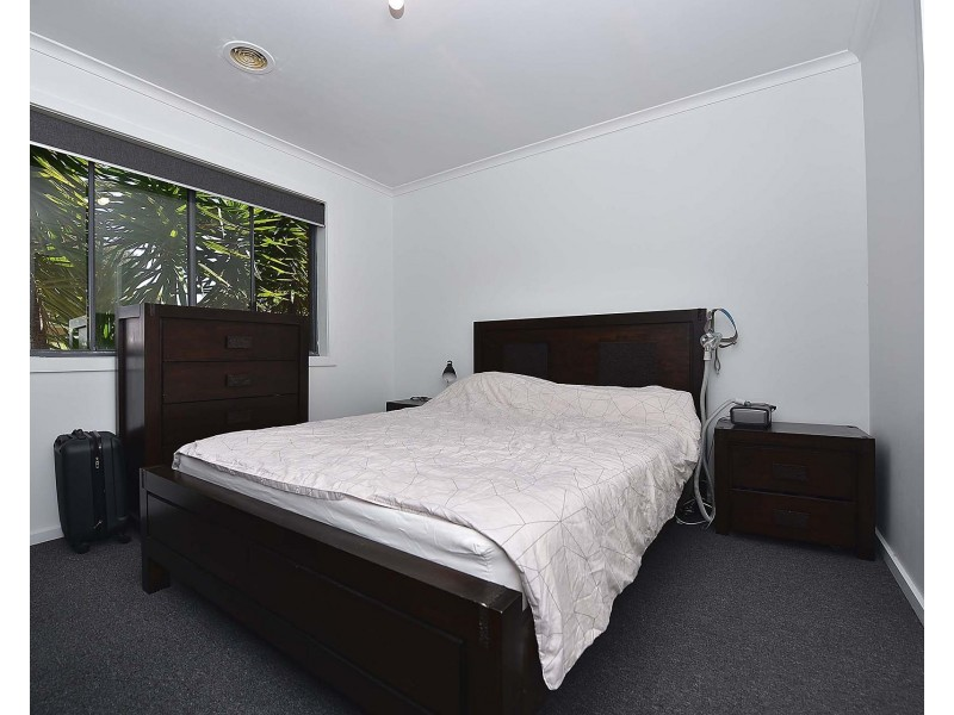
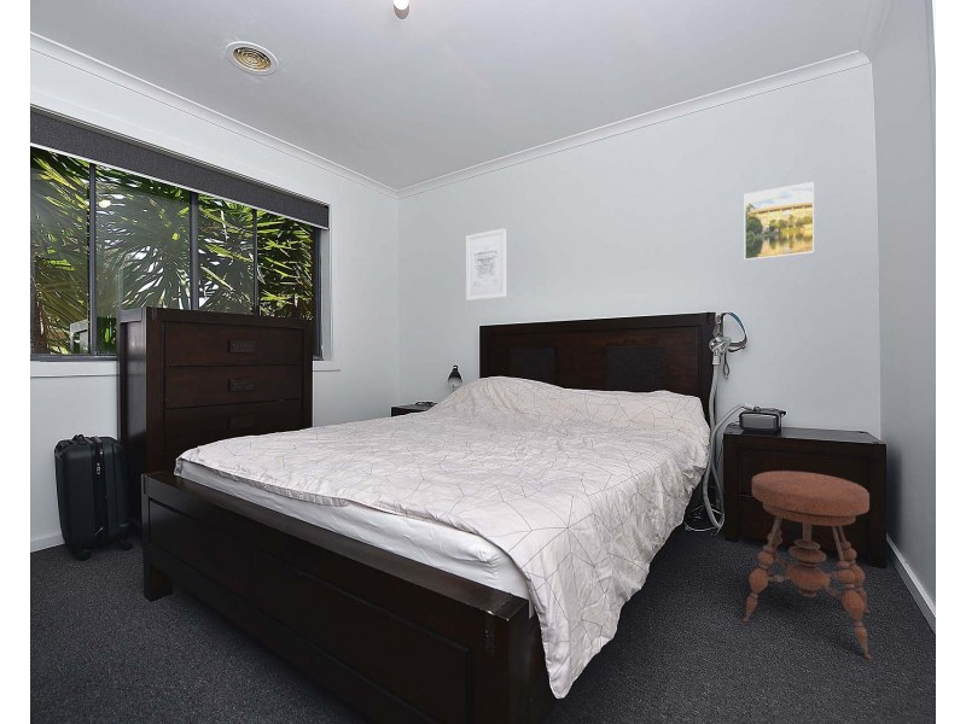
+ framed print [744,181,815,262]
+ wall art [465,227,507,302]
+ stool [741,469,872,661]
